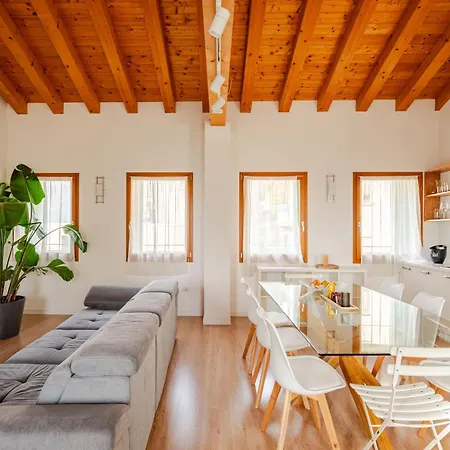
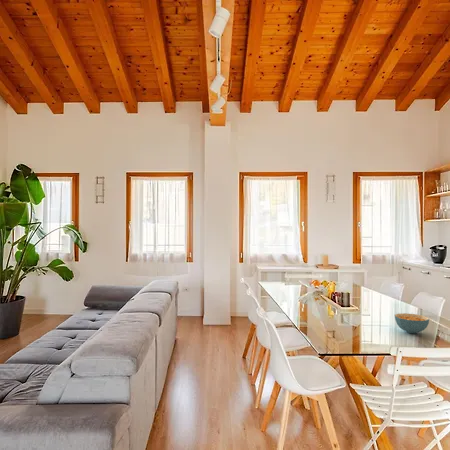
+ cereal bowl [394,312,430,335]
